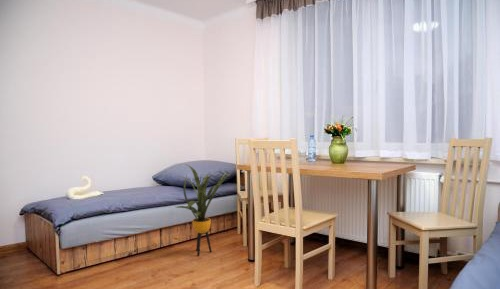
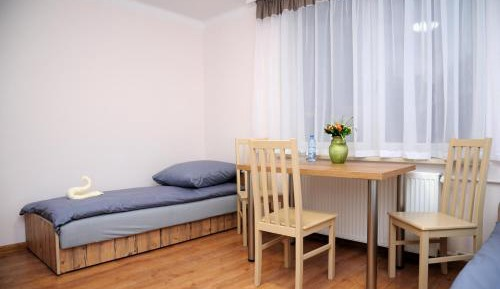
- house plant [174,163,233,257]
